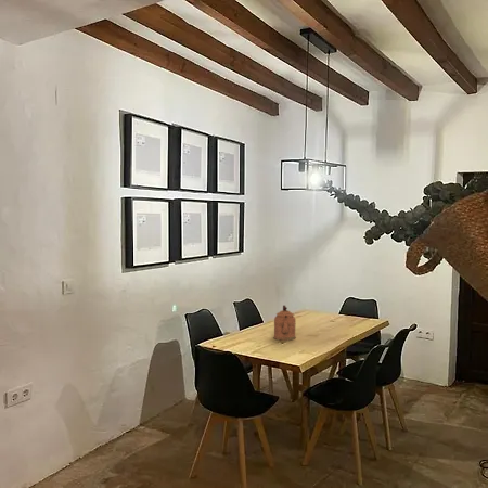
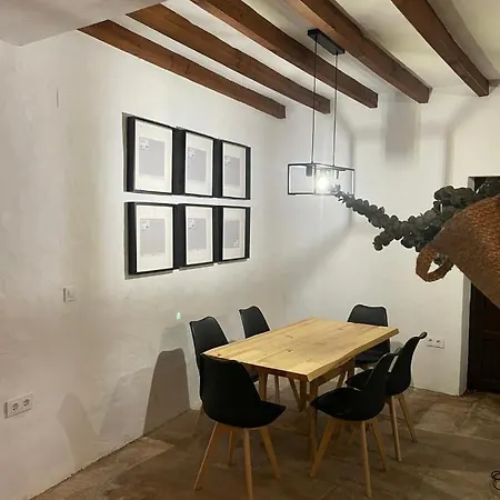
- coffeepot [272,305,297,342]
